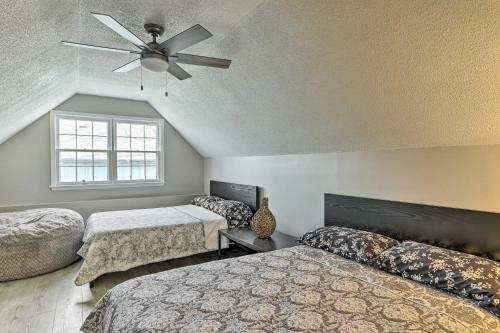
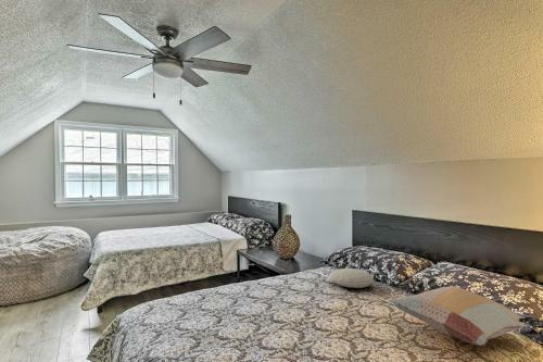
+ decorative pillow [389,285,543,347]
+ cushion [329,267,375,289]
